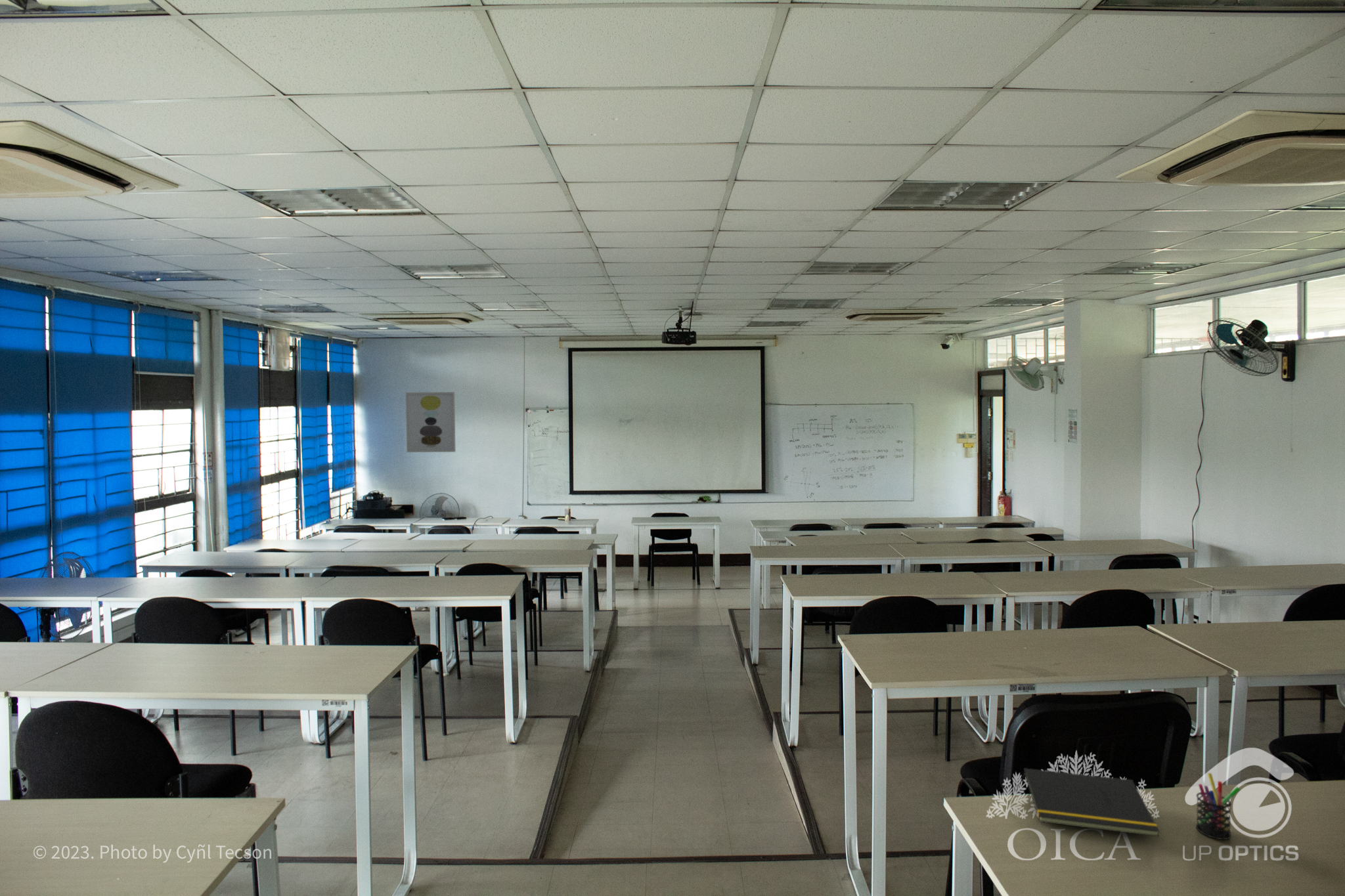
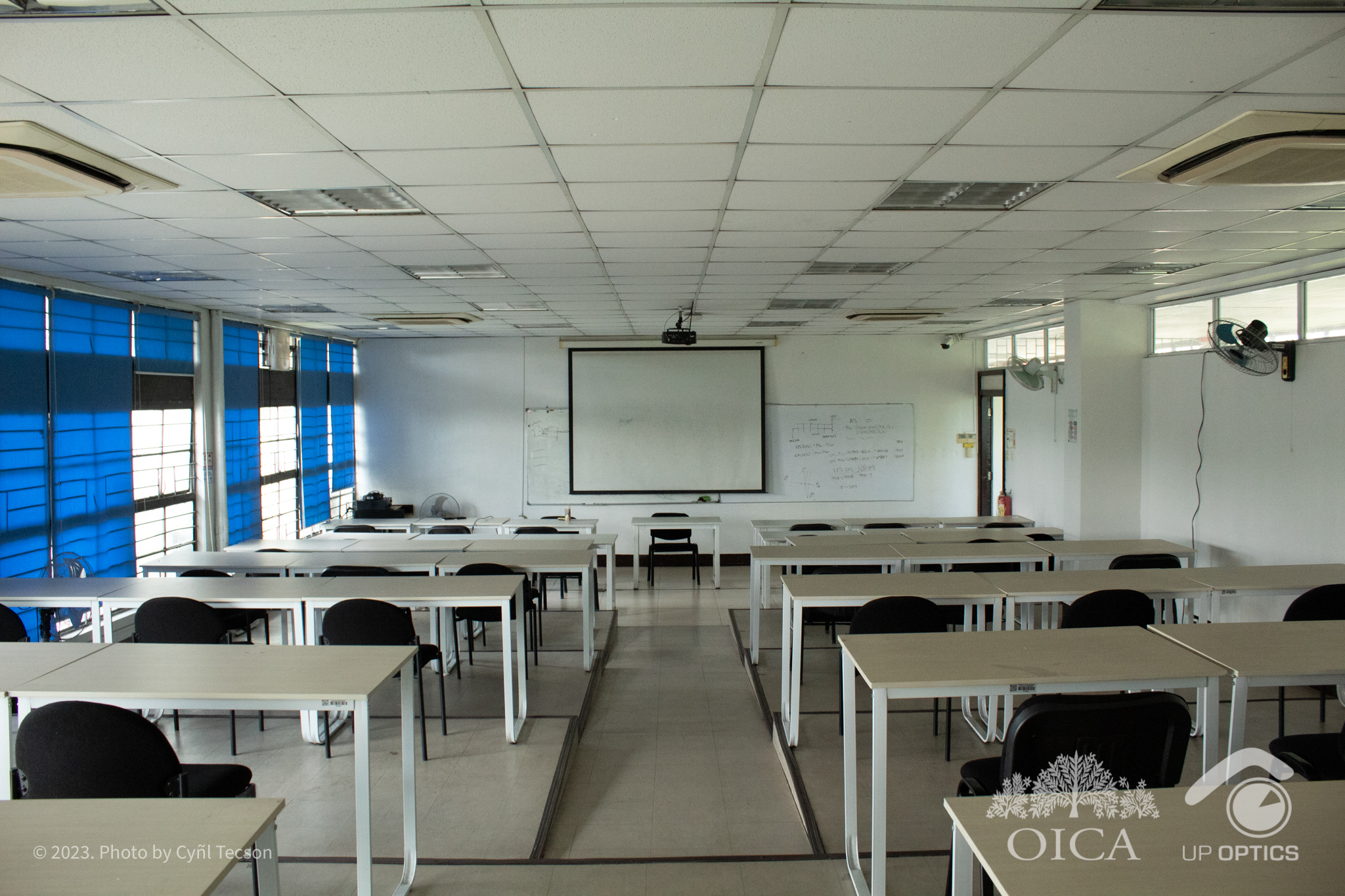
- pen holder [1195,773,1241,840]
- notepad [1021,768,1160,838]
- wall art [405,391,456,453]
